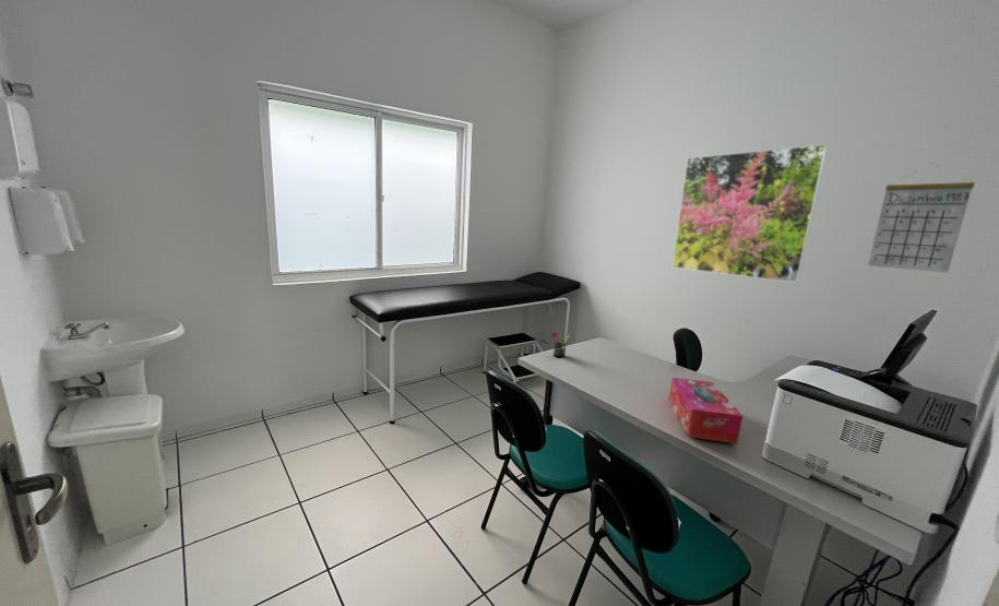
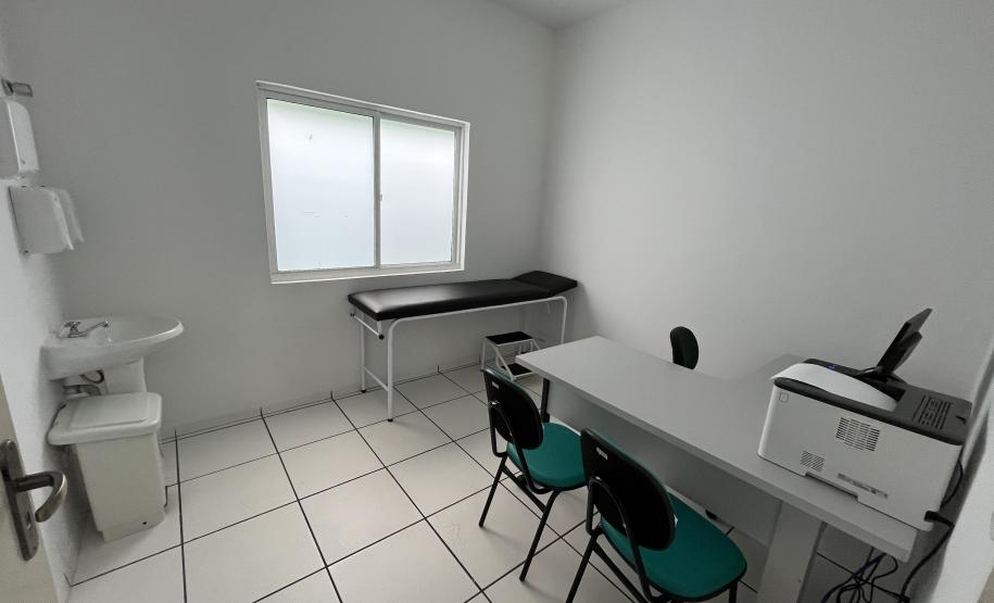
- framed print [670,143,829,284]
- pen holder [551,330,571,358]
- calendar [867,162,976,274]
- tissue box [668,377,744,444]
